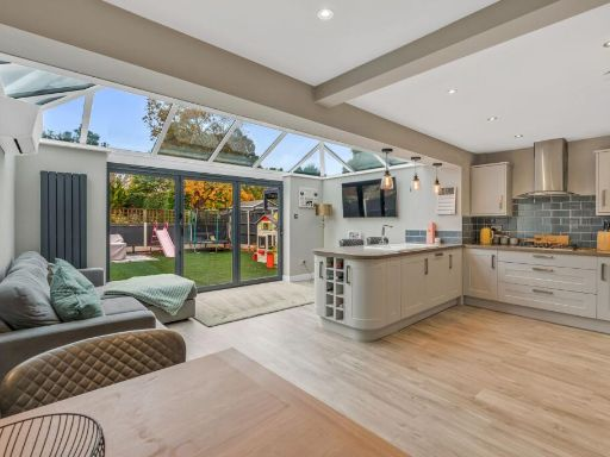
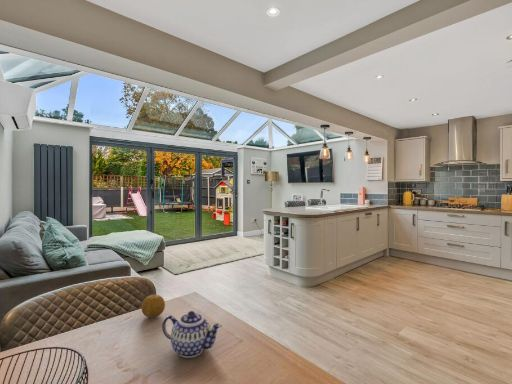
+ teapot [161,310,223,359]
+ fruit [141,294,166,319]
